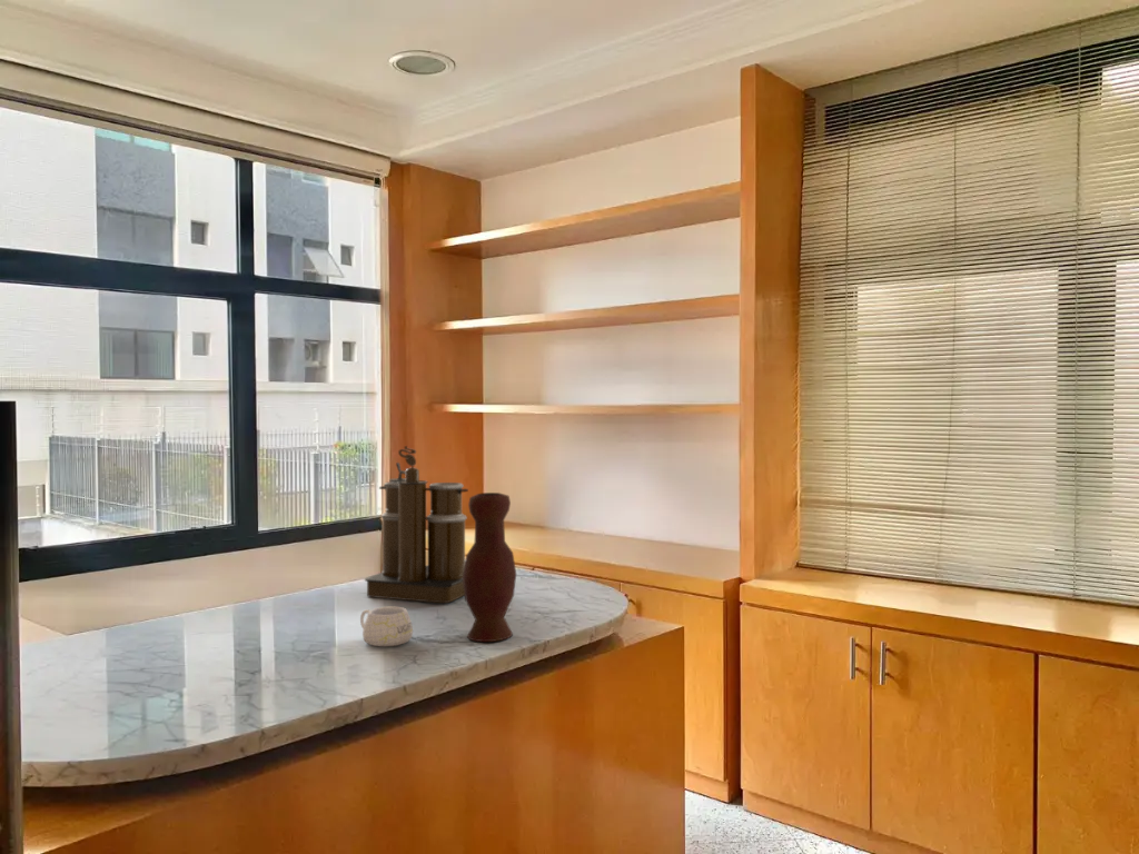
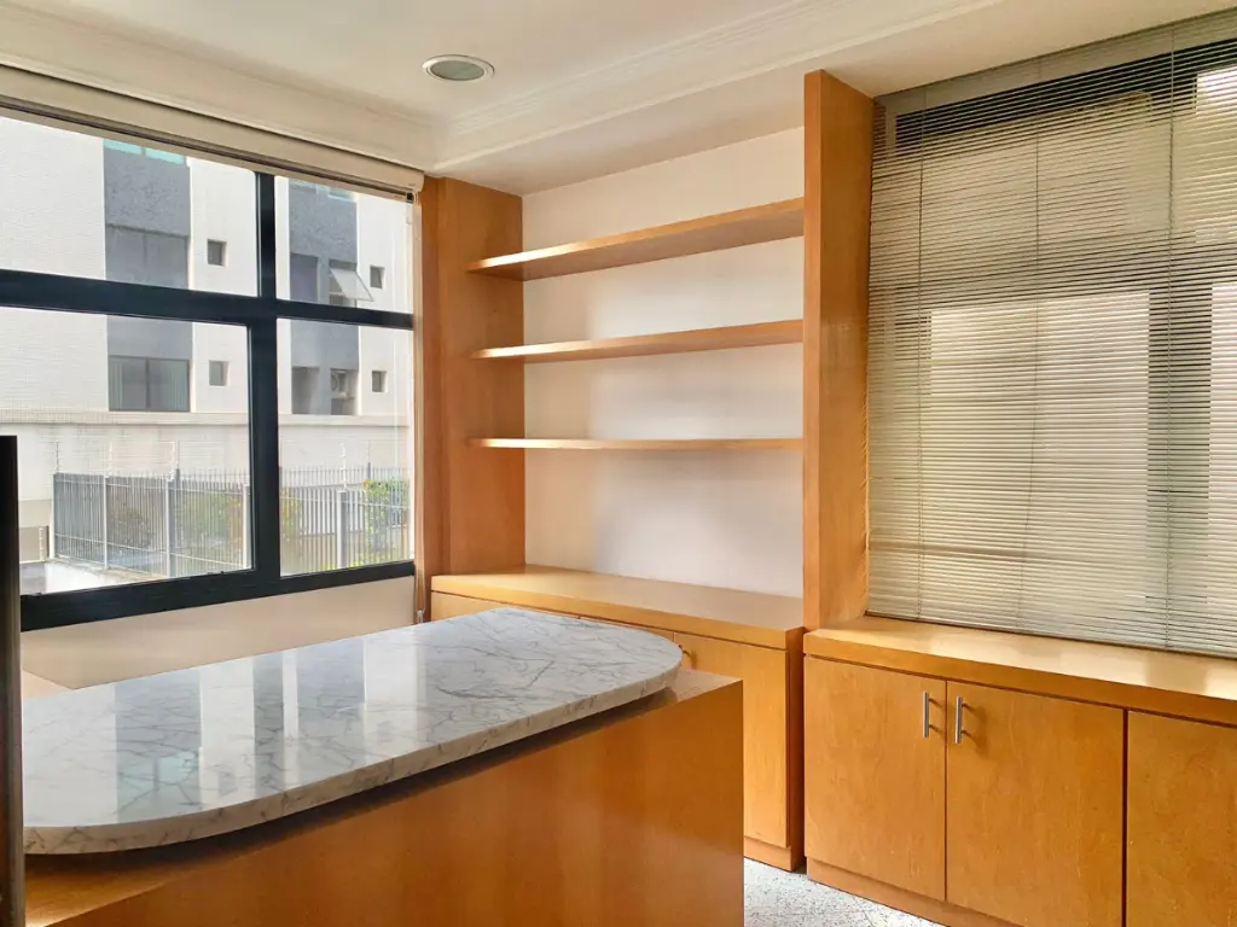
- coffee maker [364,445,469,604]
- vase [463,491,517,643]
- mug [359,606,414,647]
